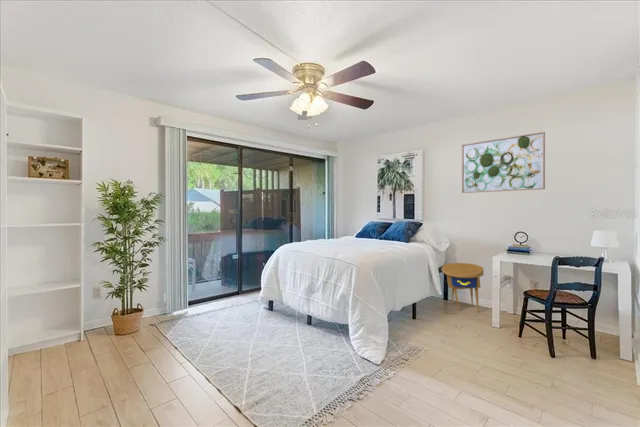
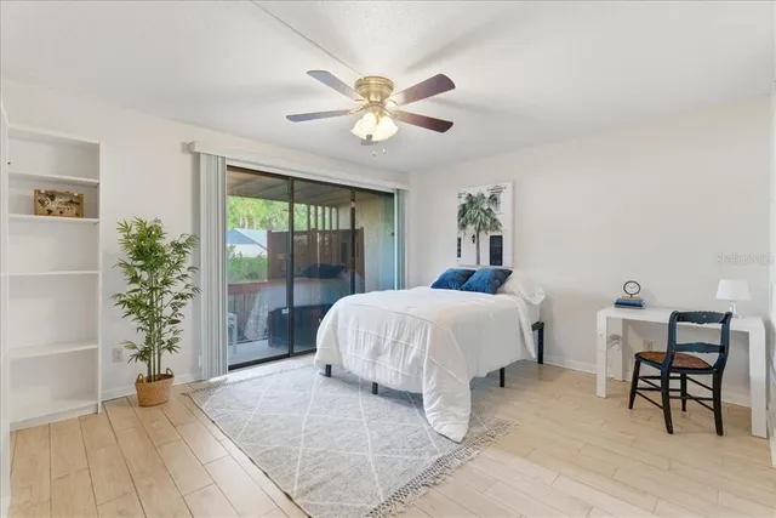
- wall art [461,131,546,194]
- side table [441,262,485,313]
